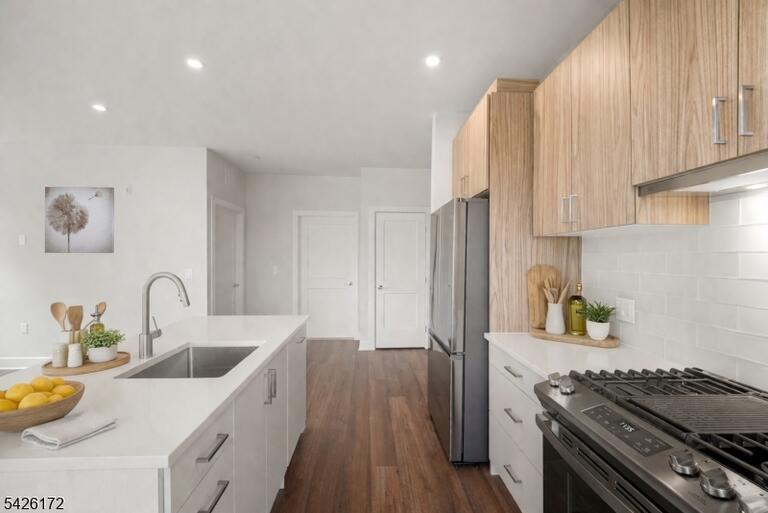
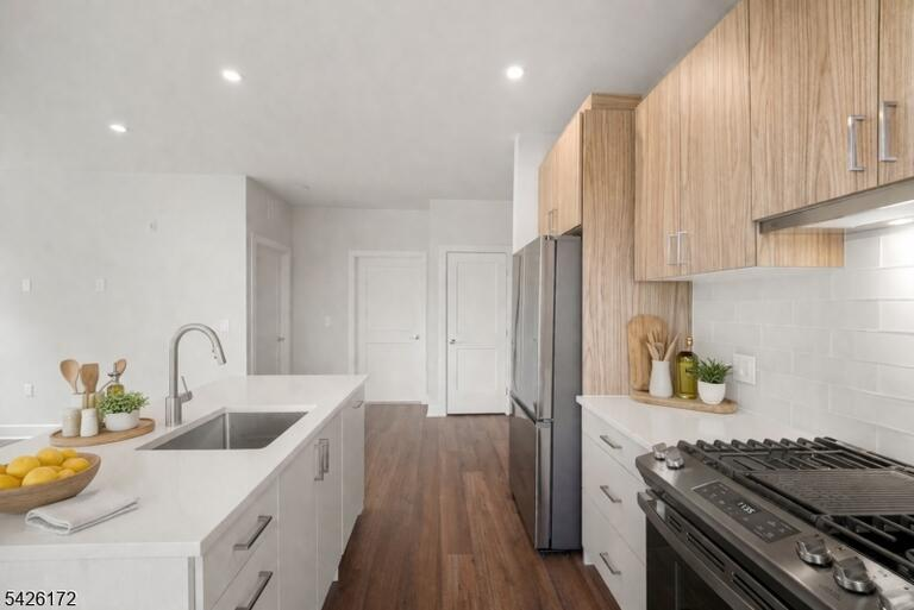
- wall art [44,186,115,254]
